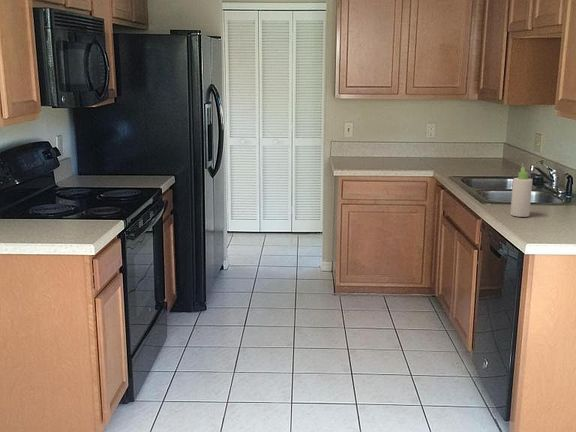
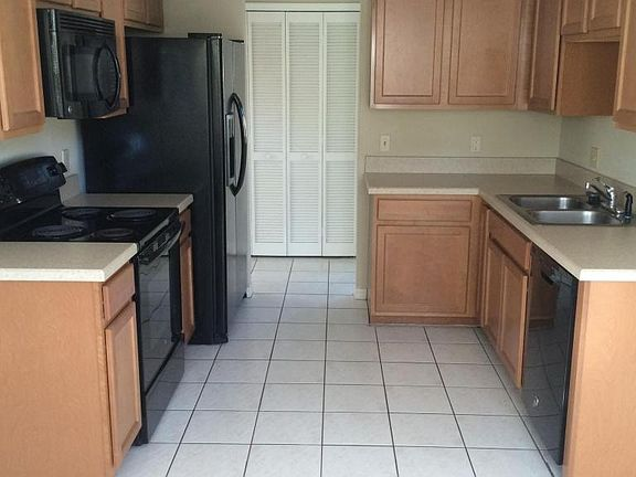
- bottle [509,162,533,218]
